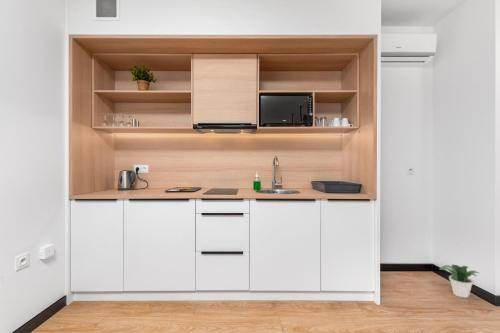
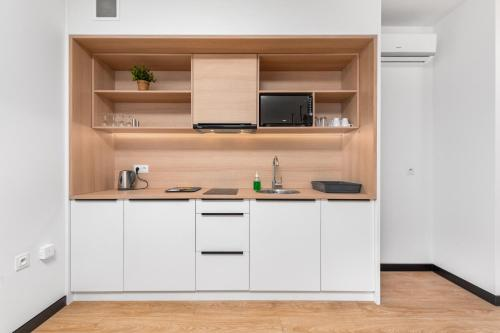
- potted plant [438,264,479,299]
